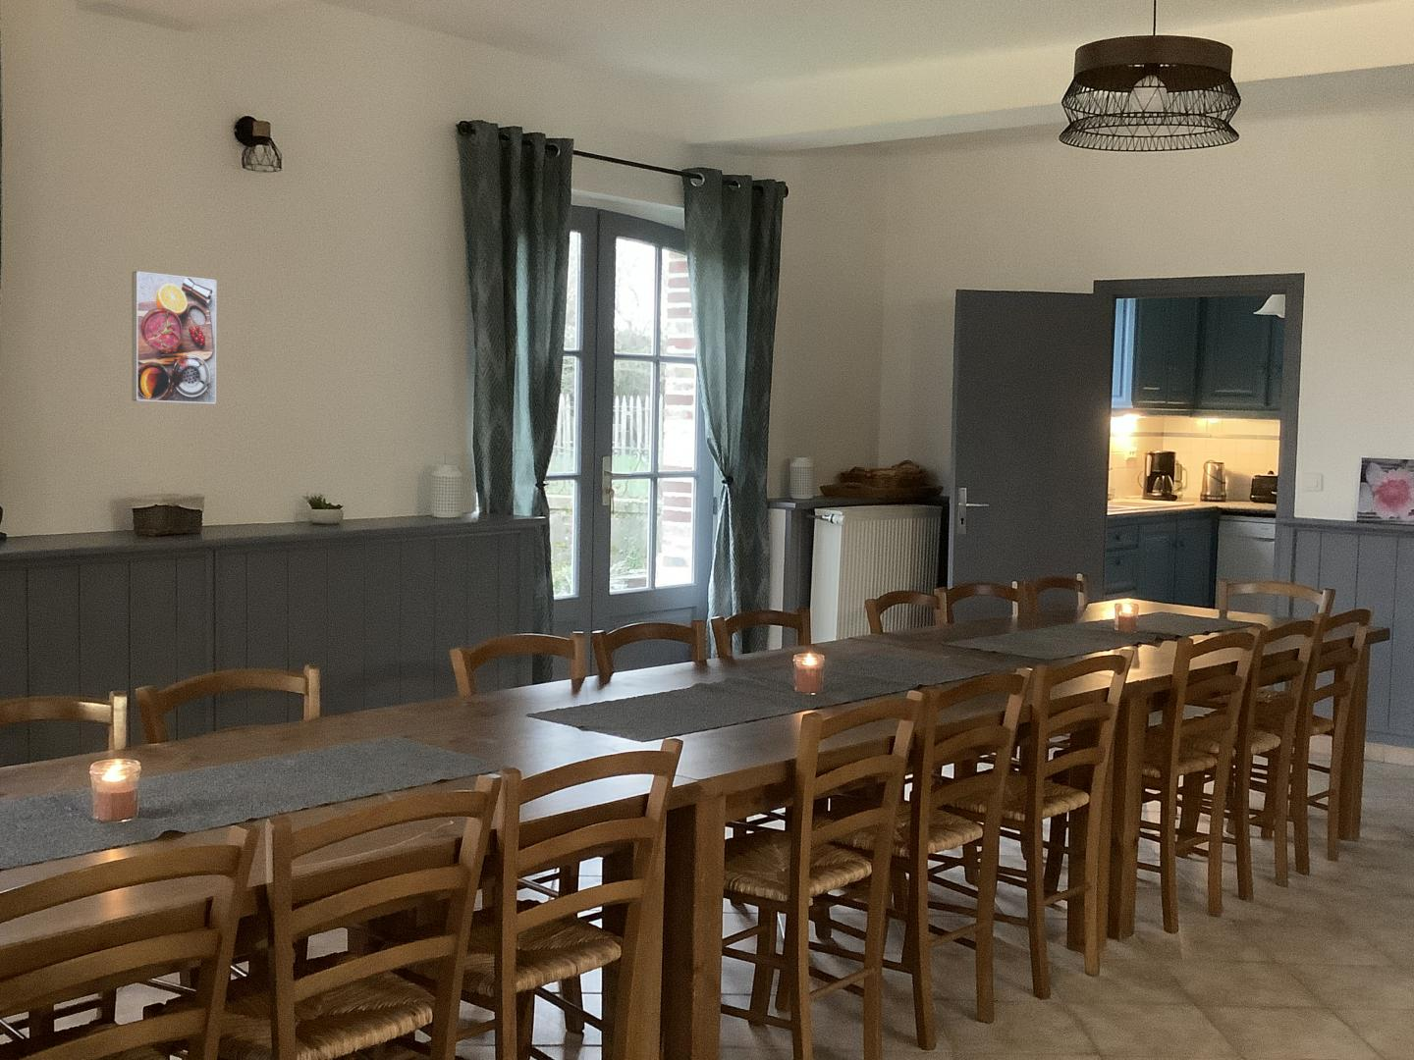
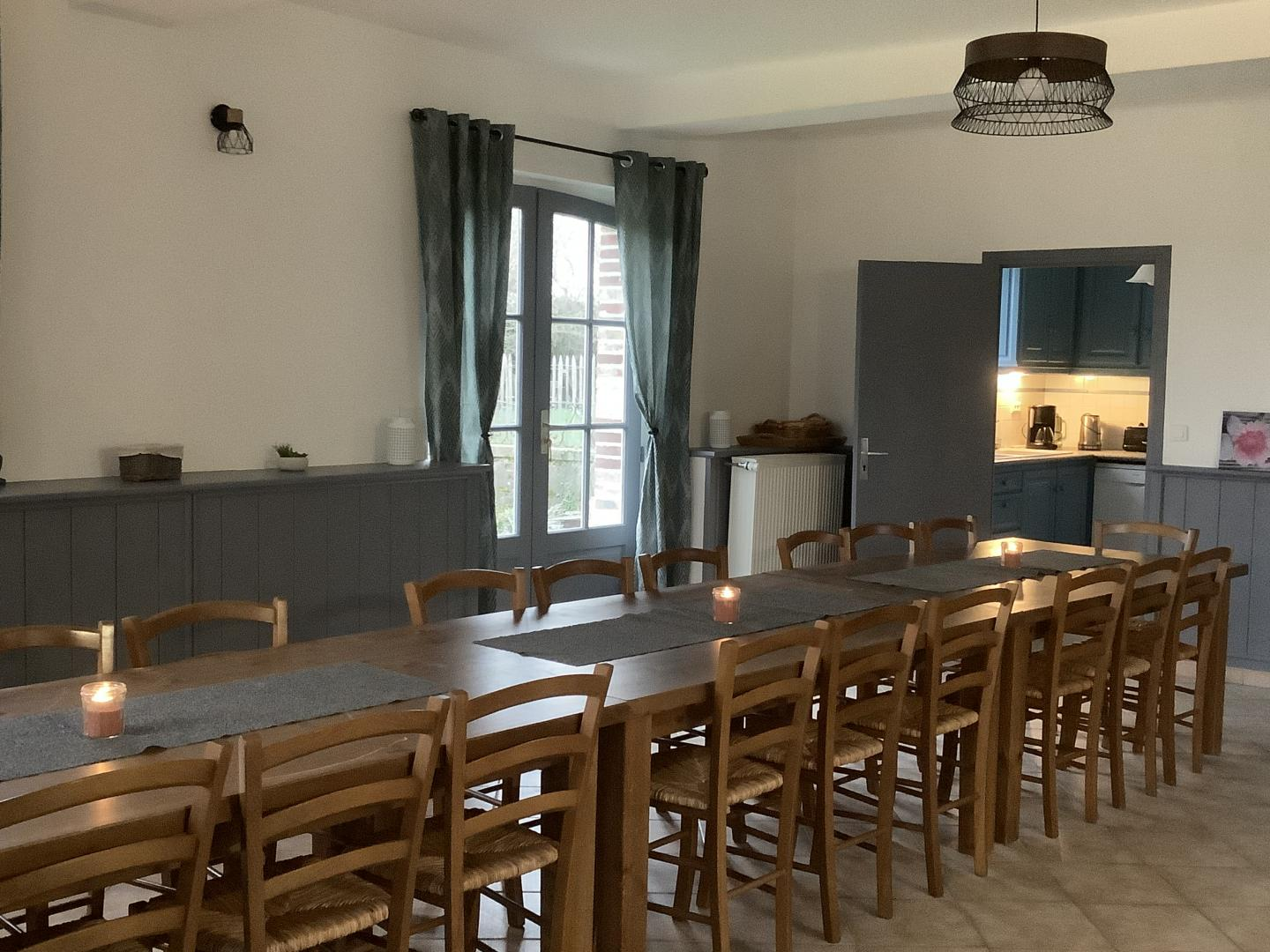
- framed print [131,271,217,404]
